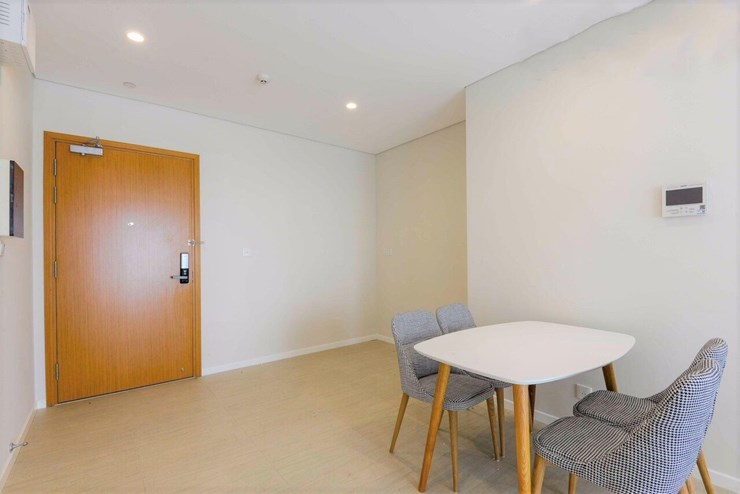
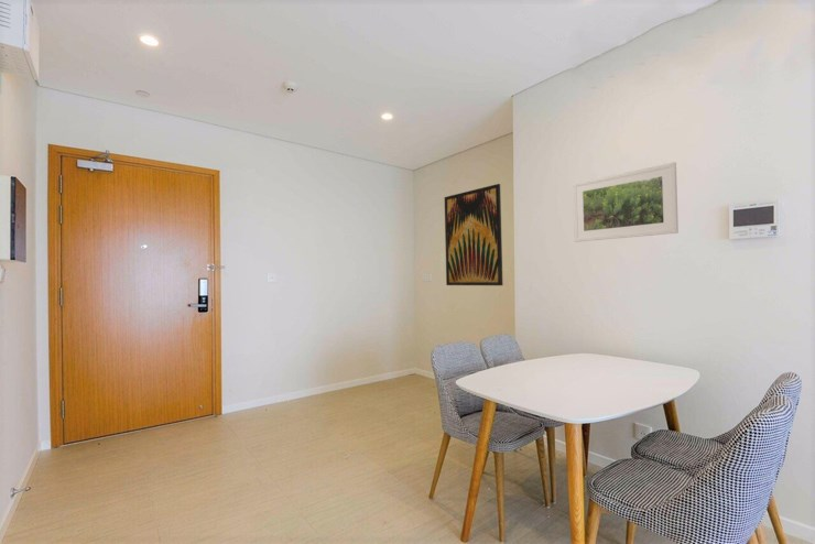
+ wall art [444,183,504,286]
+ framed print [572,161,680,243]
